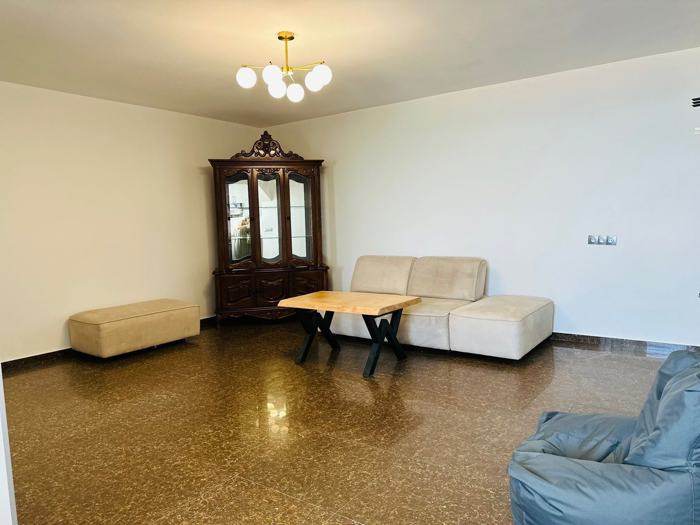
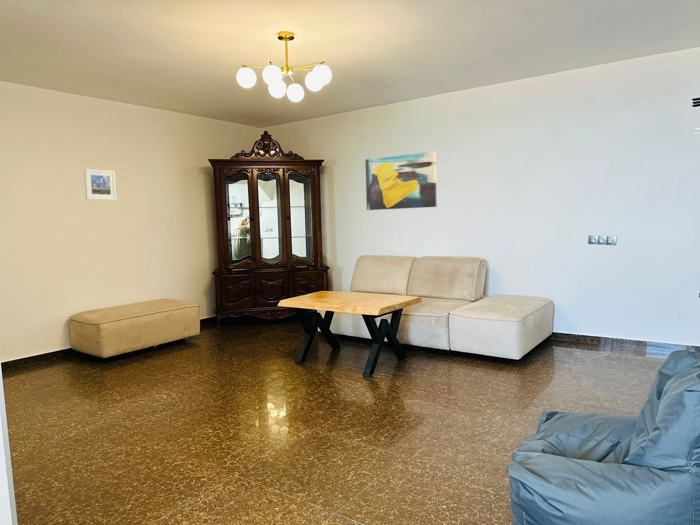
+ wall art [364,150,438,211]
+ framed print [83,168,118,201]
